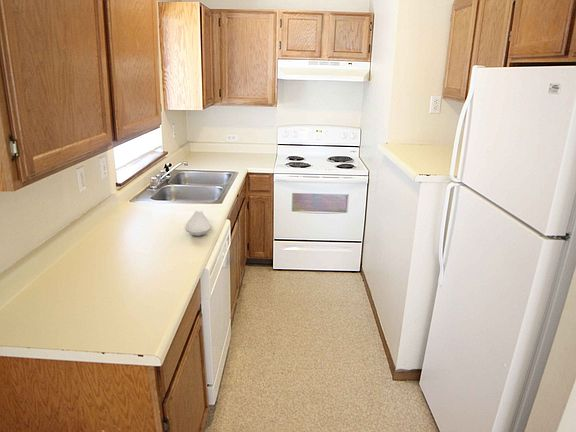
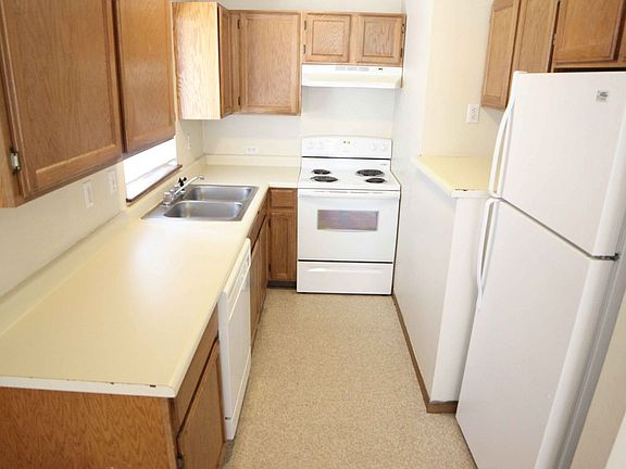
- spoon rest [184,210,212,237]
